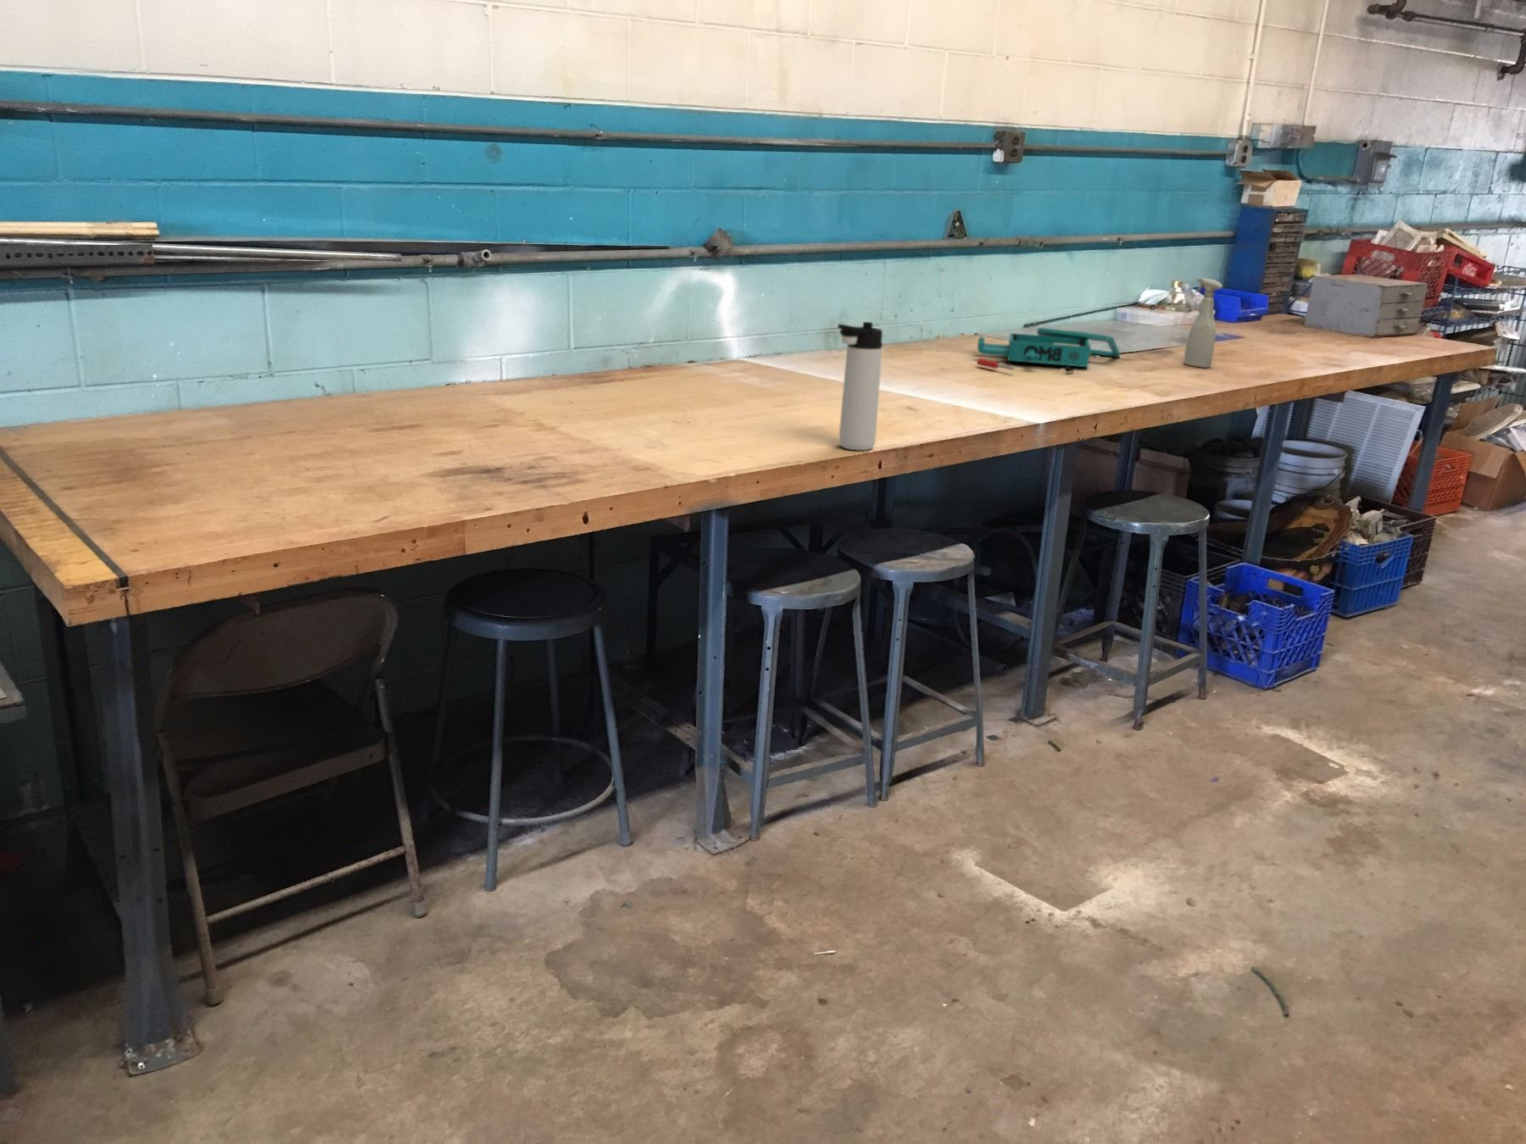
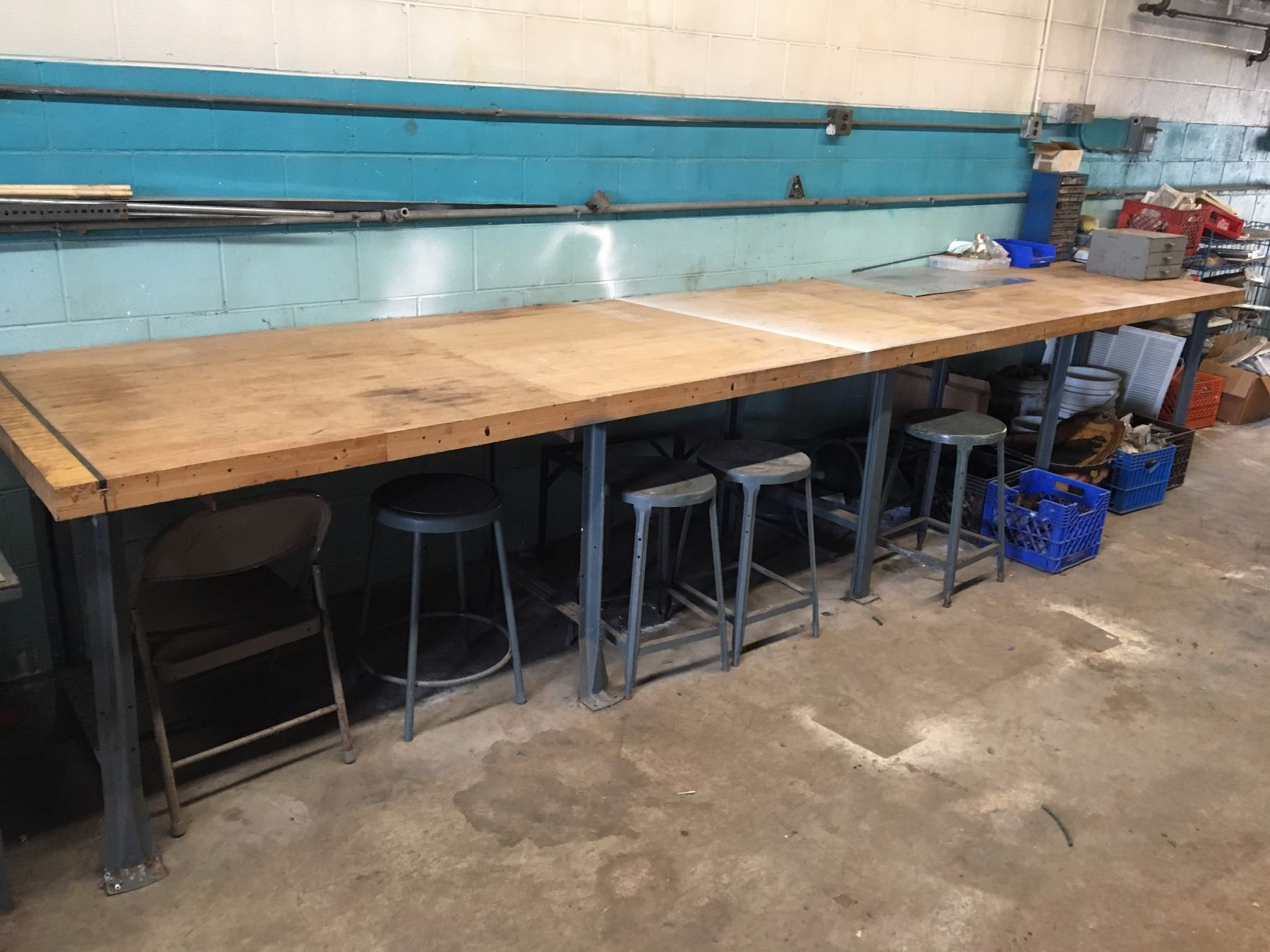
- spray bottle [1182,278,1223,369]
- toolbox [976,327,1121,373]
- thermos bottle [836,321,883,451]
